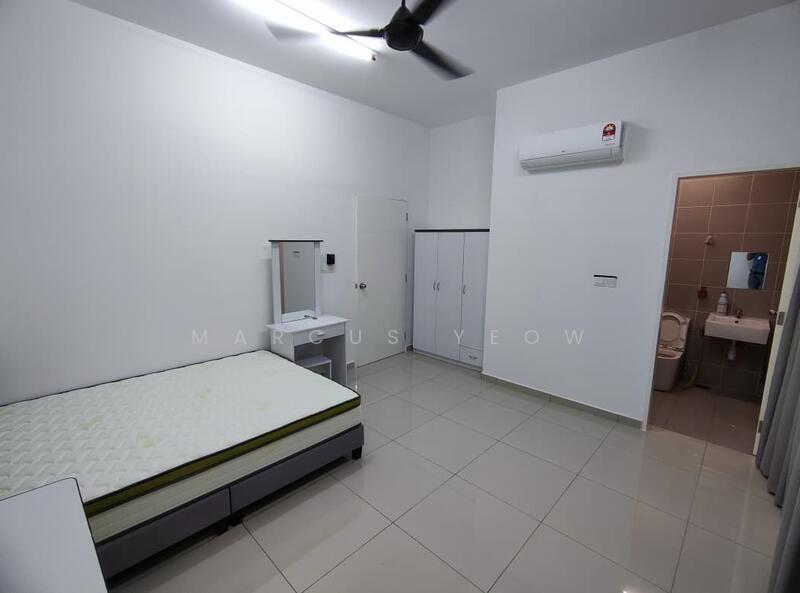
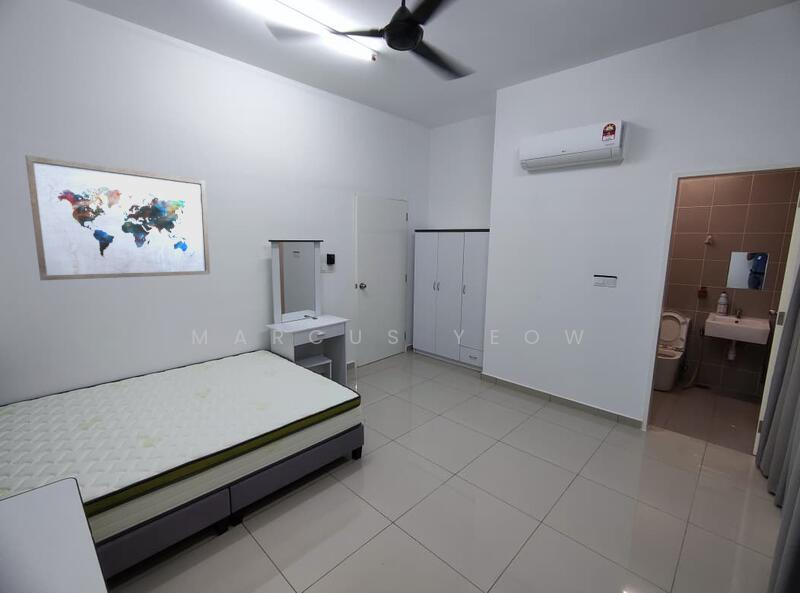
+ wall art [24,154,211,281]
